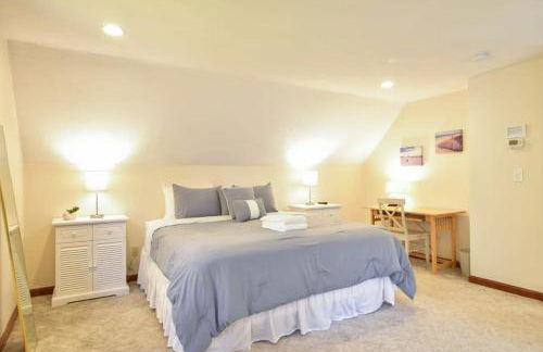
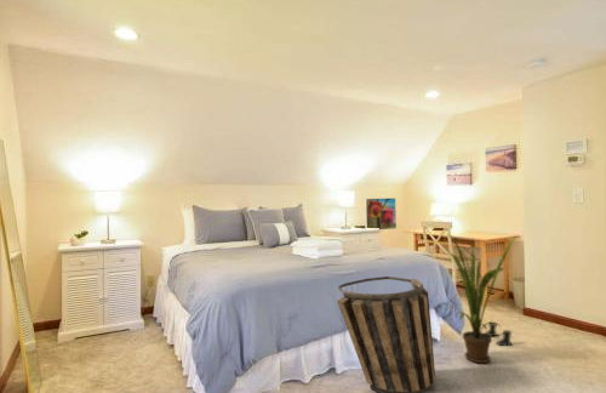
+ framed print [364,196,398,230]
+ boots [484,324,514,347]
+ house plant [444,232,519,364]
+ basket [336,275,436,393]
